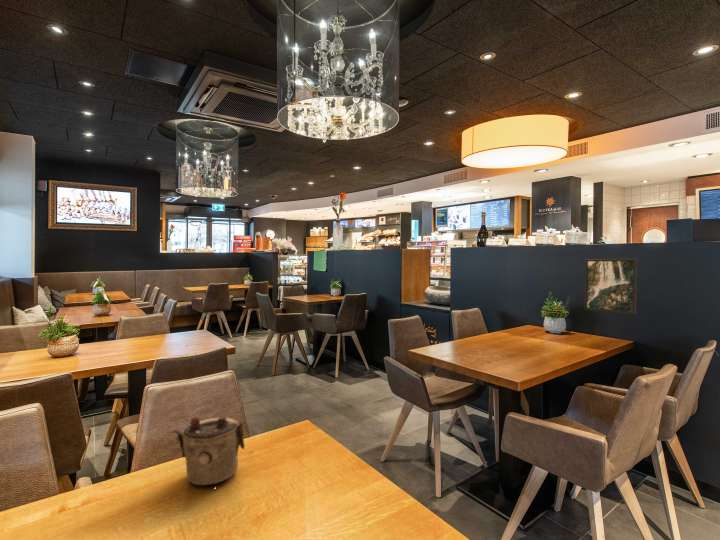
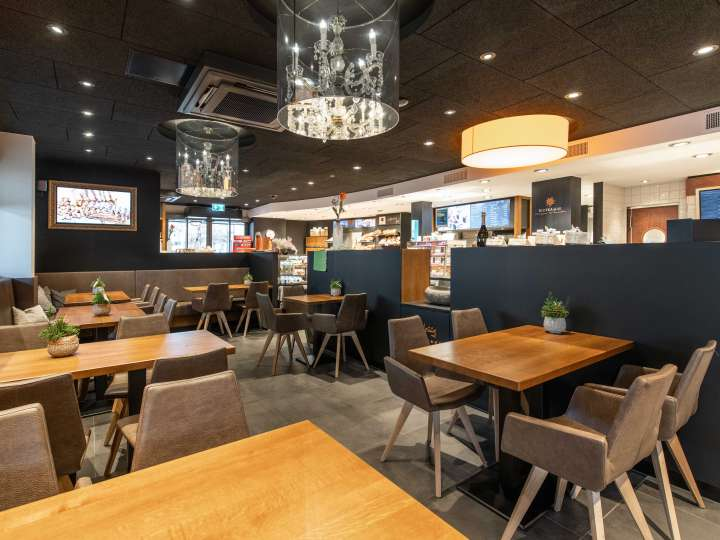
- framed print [584,258,638,315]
- teapot [171,416,246,486]
